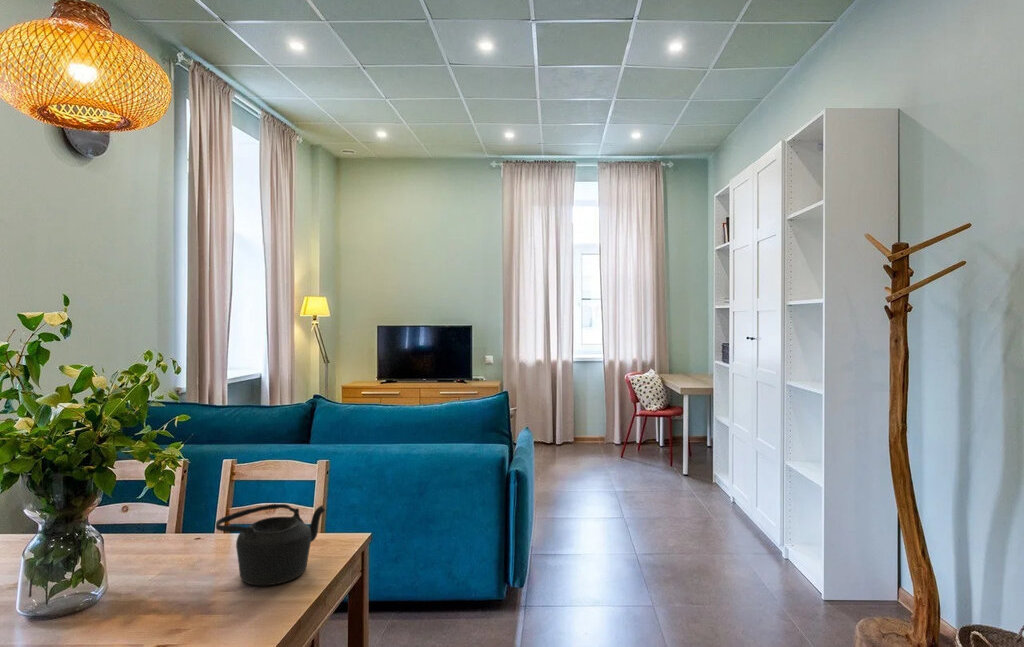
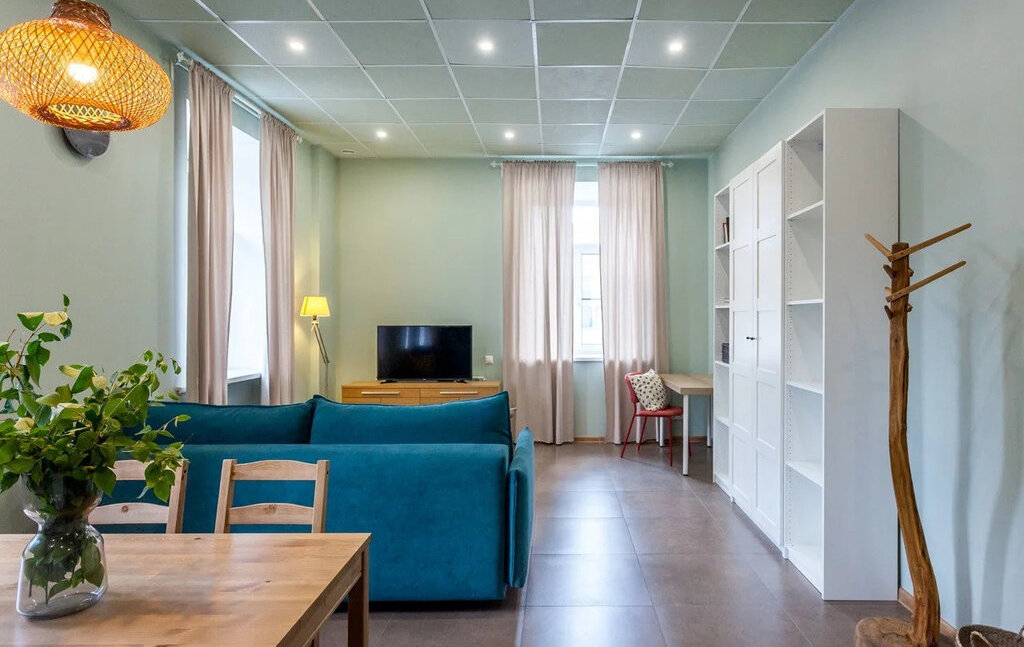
- teapot [215,503,326,586]
